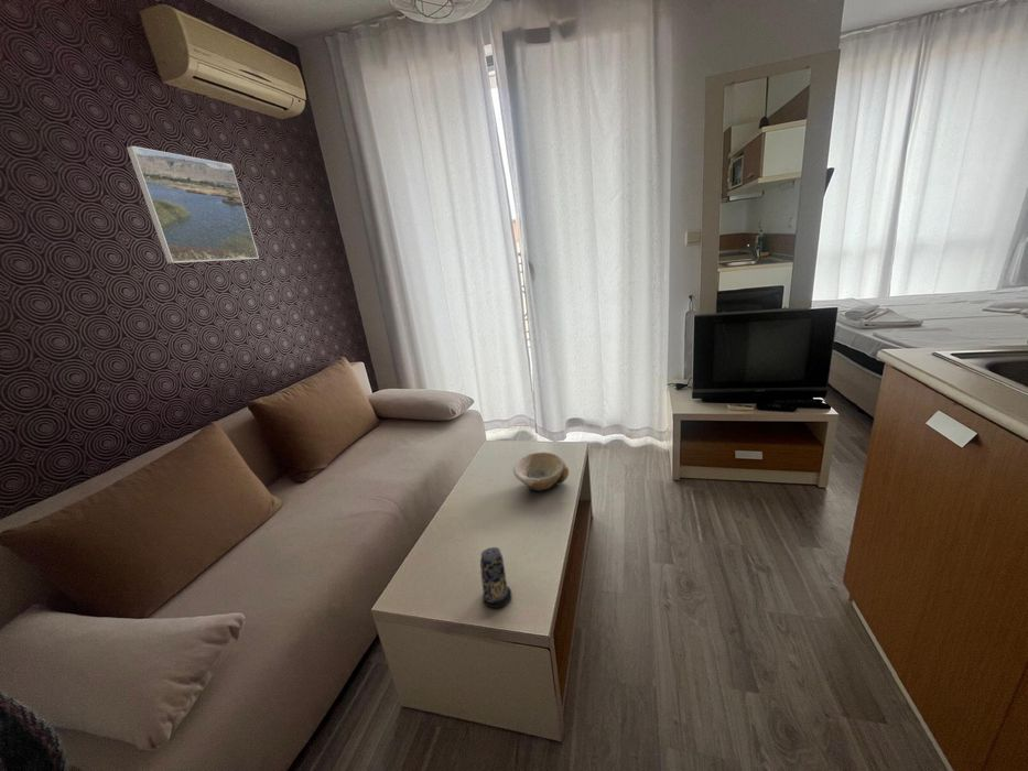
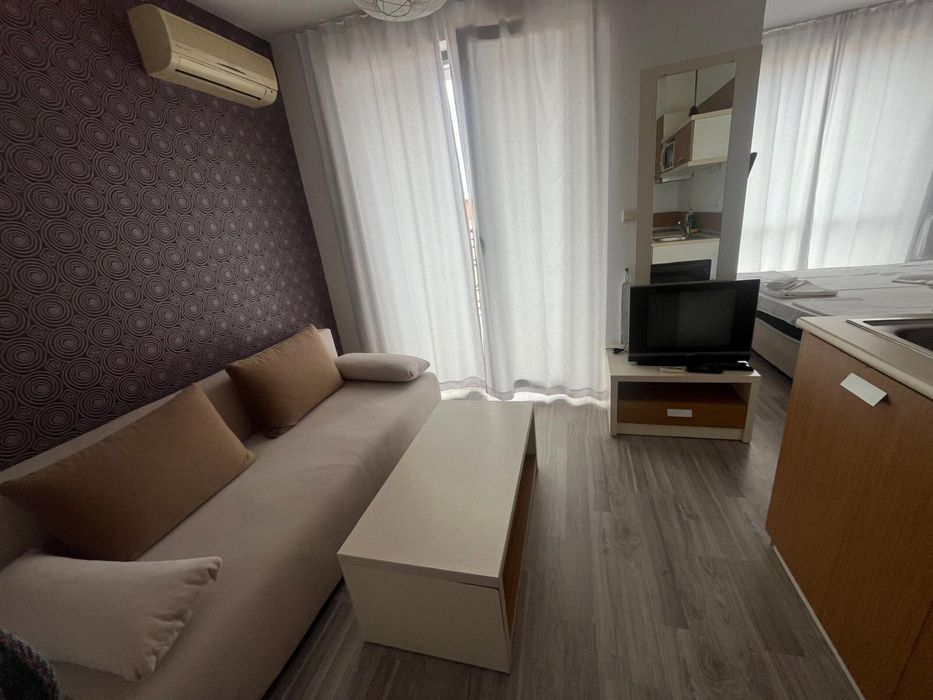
- candle [479,546,512,609]
- bowl [512,452,570,492]
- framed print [126,144,260,264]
